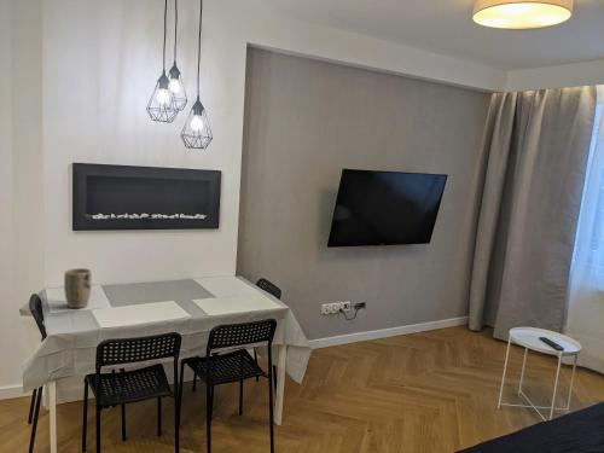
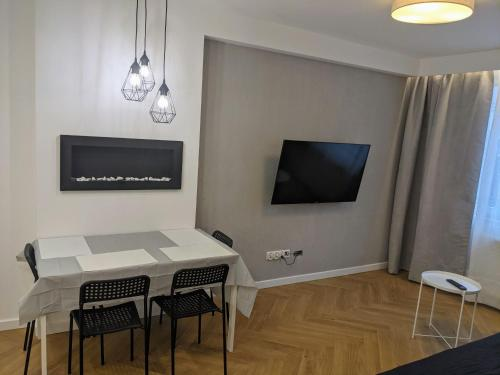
- plant pot [63,267,93,309]
